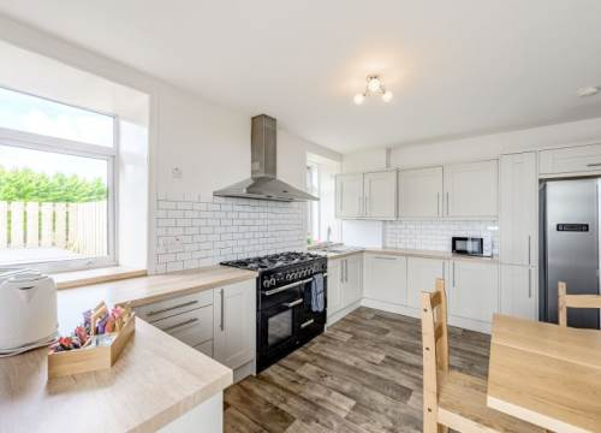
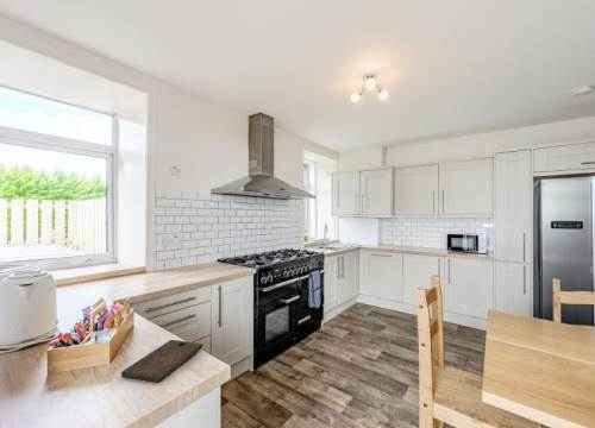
+ cutting board [120,339,203,384]
